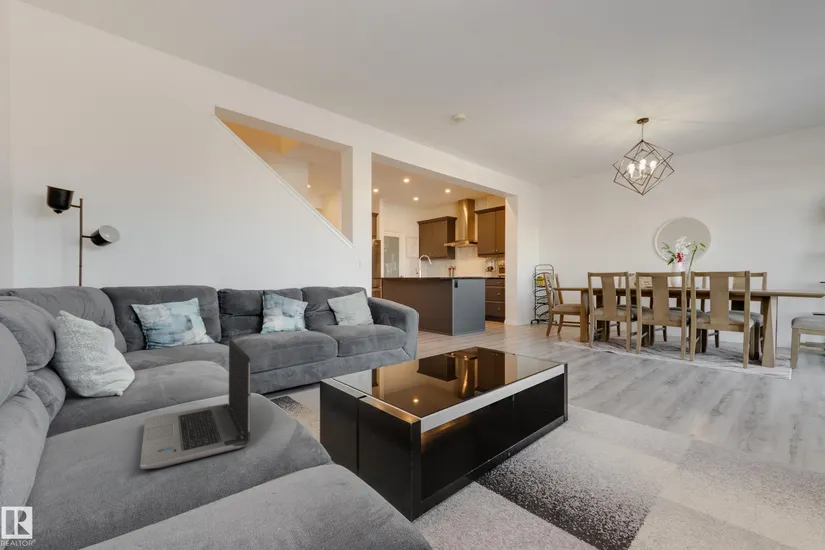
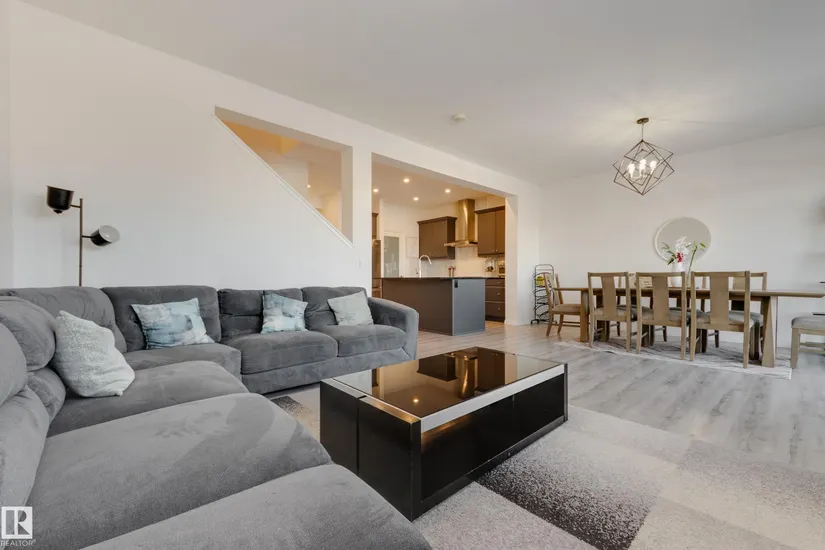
- laptop computer [139,338,252,470]
